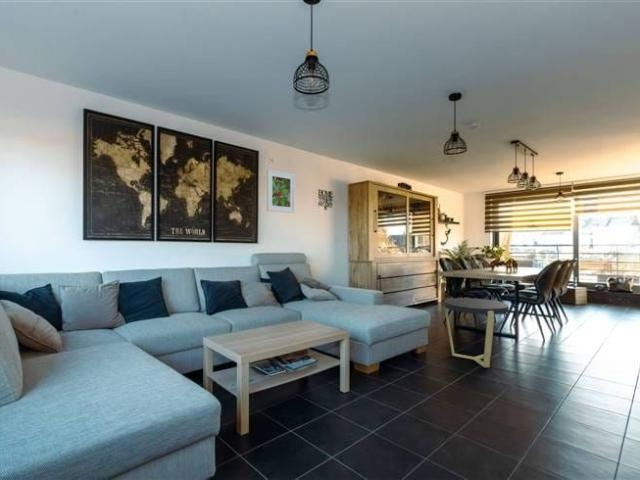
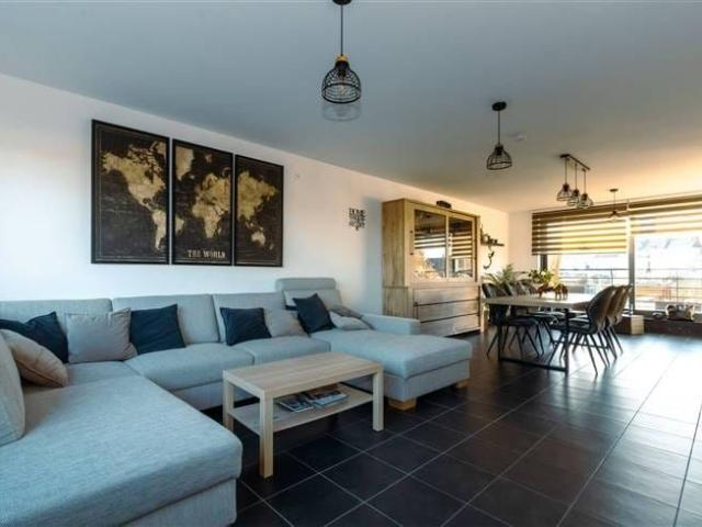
- side table [443,297,510,368]
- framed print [266,169,296,214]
